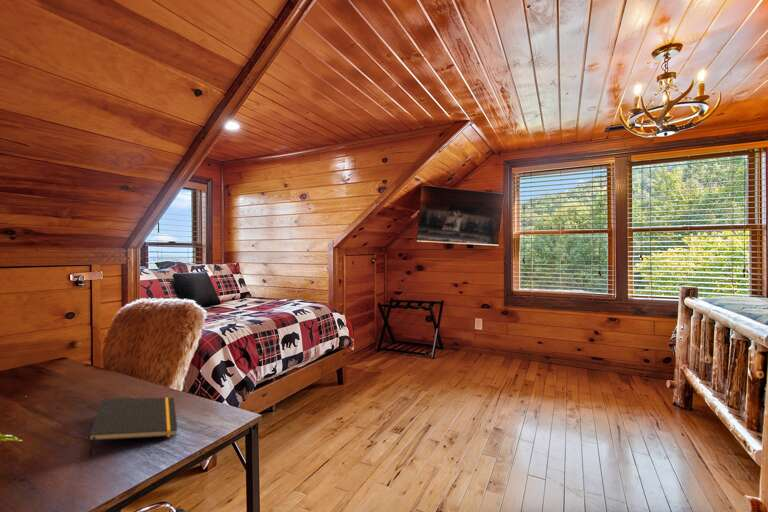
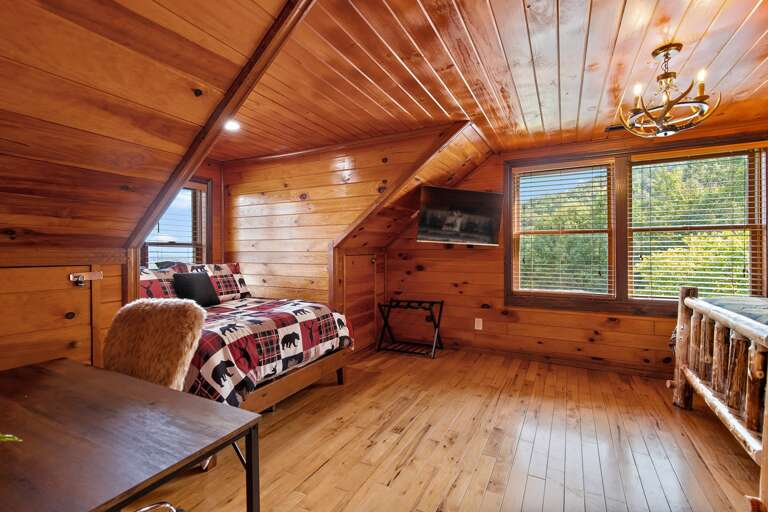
- notepad [87,397,178,459]
